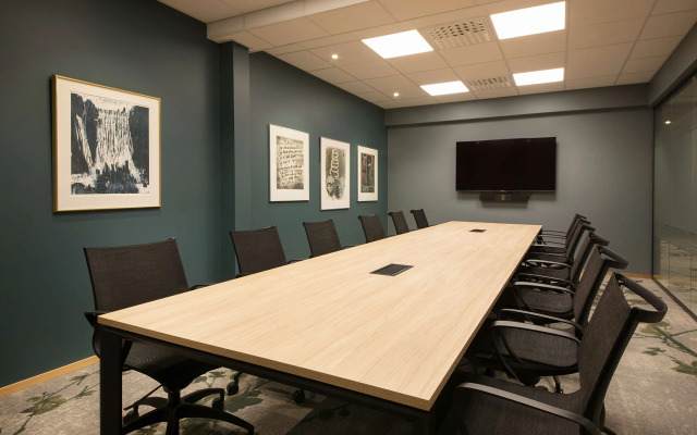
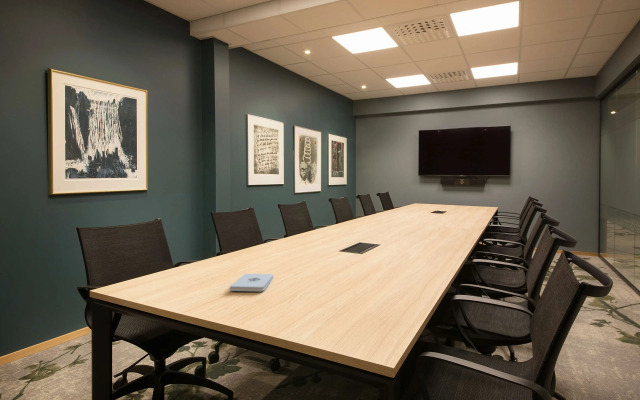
+ notepad [229,273,274,292]
